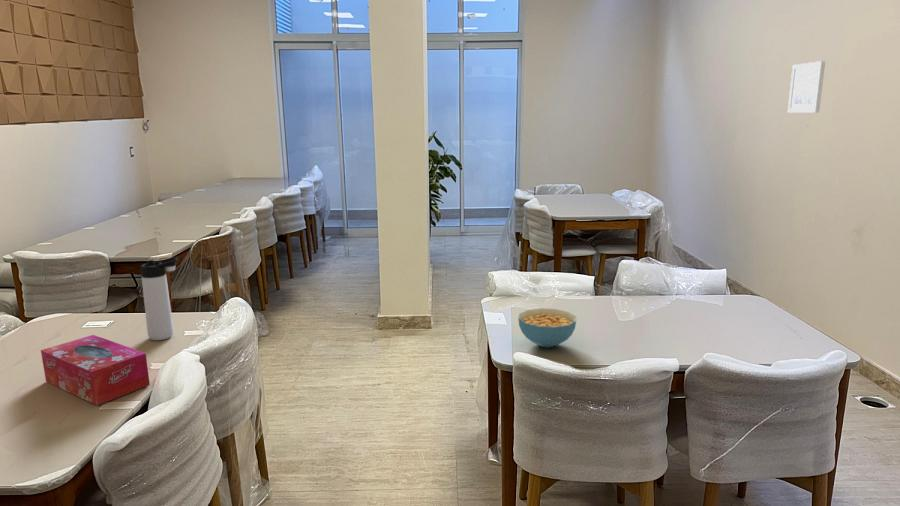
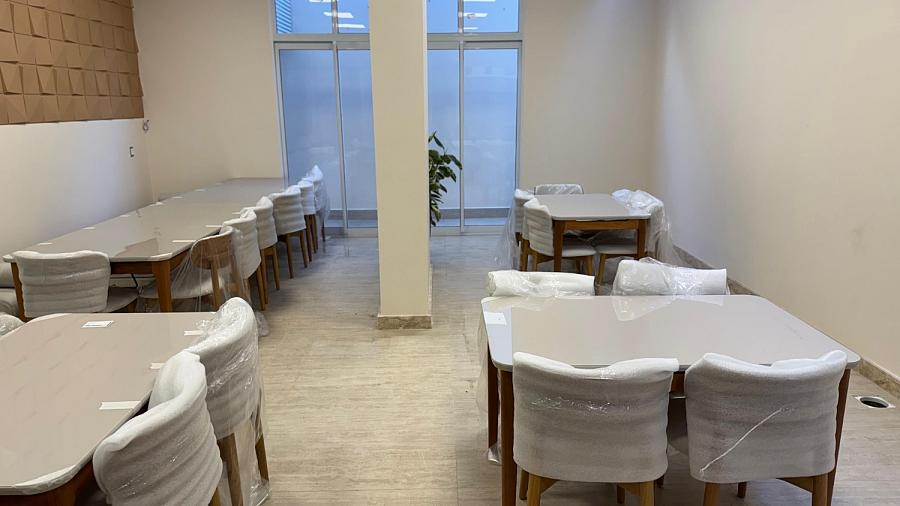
- tissue box [40,334,151,406]
- thermos bottle [140,256,179,341]
- cereal bowl [517,307,577,348]
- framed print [787,60,826,114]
